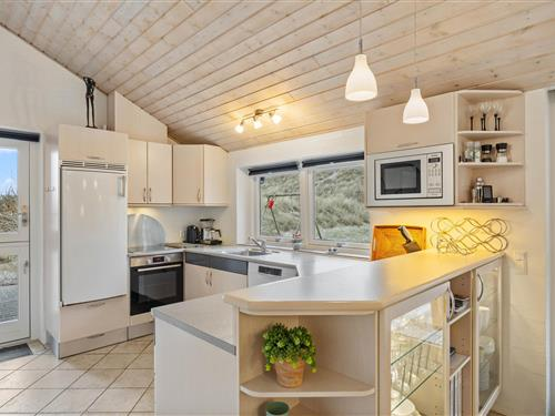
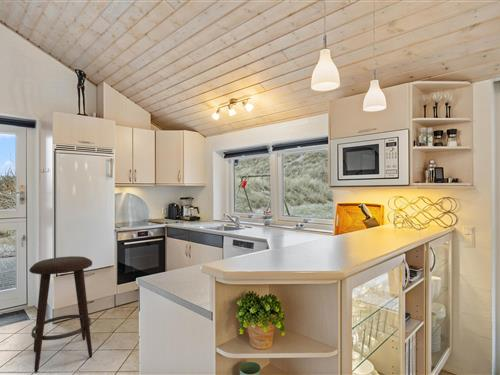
+ stool [28,255,93,374]
